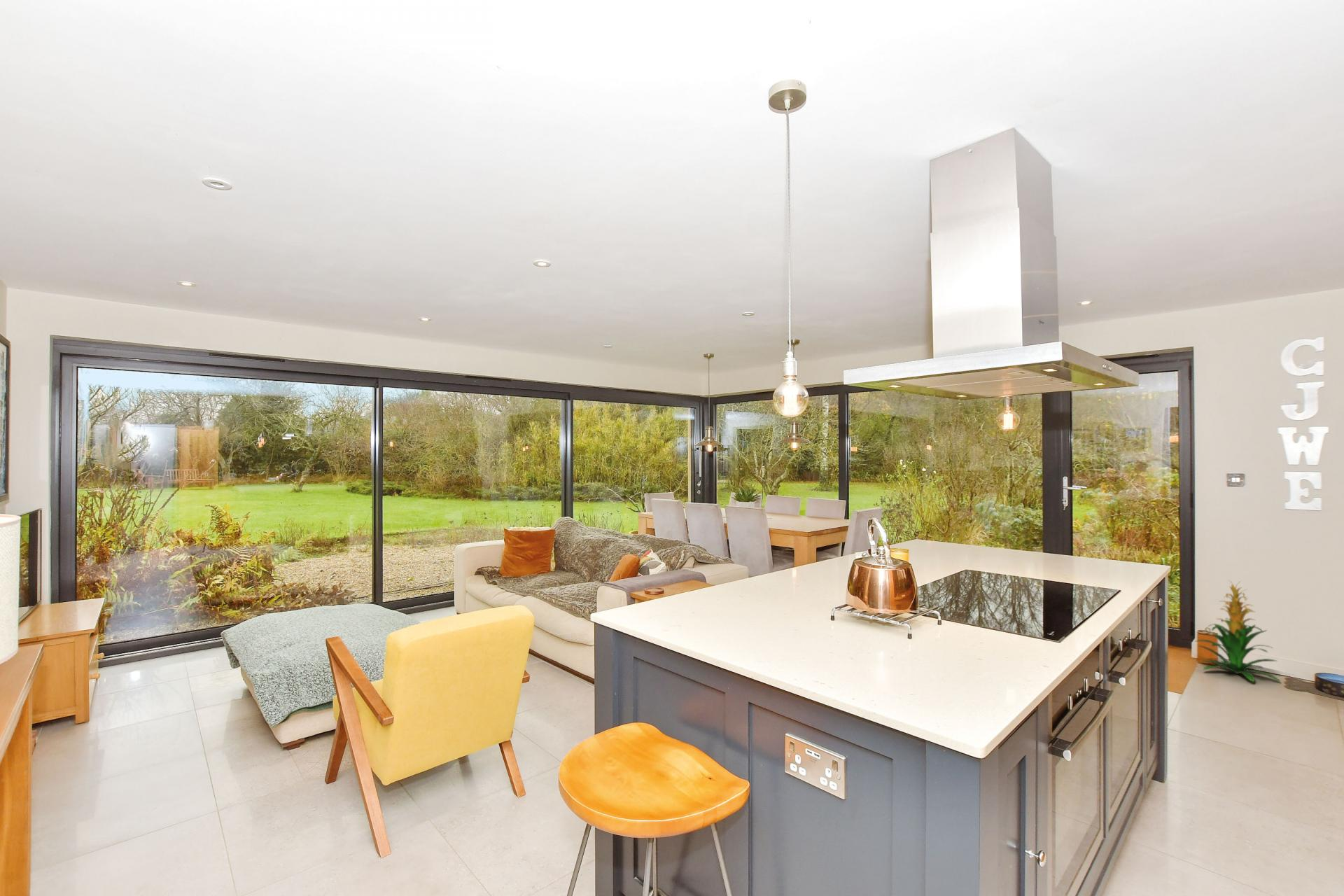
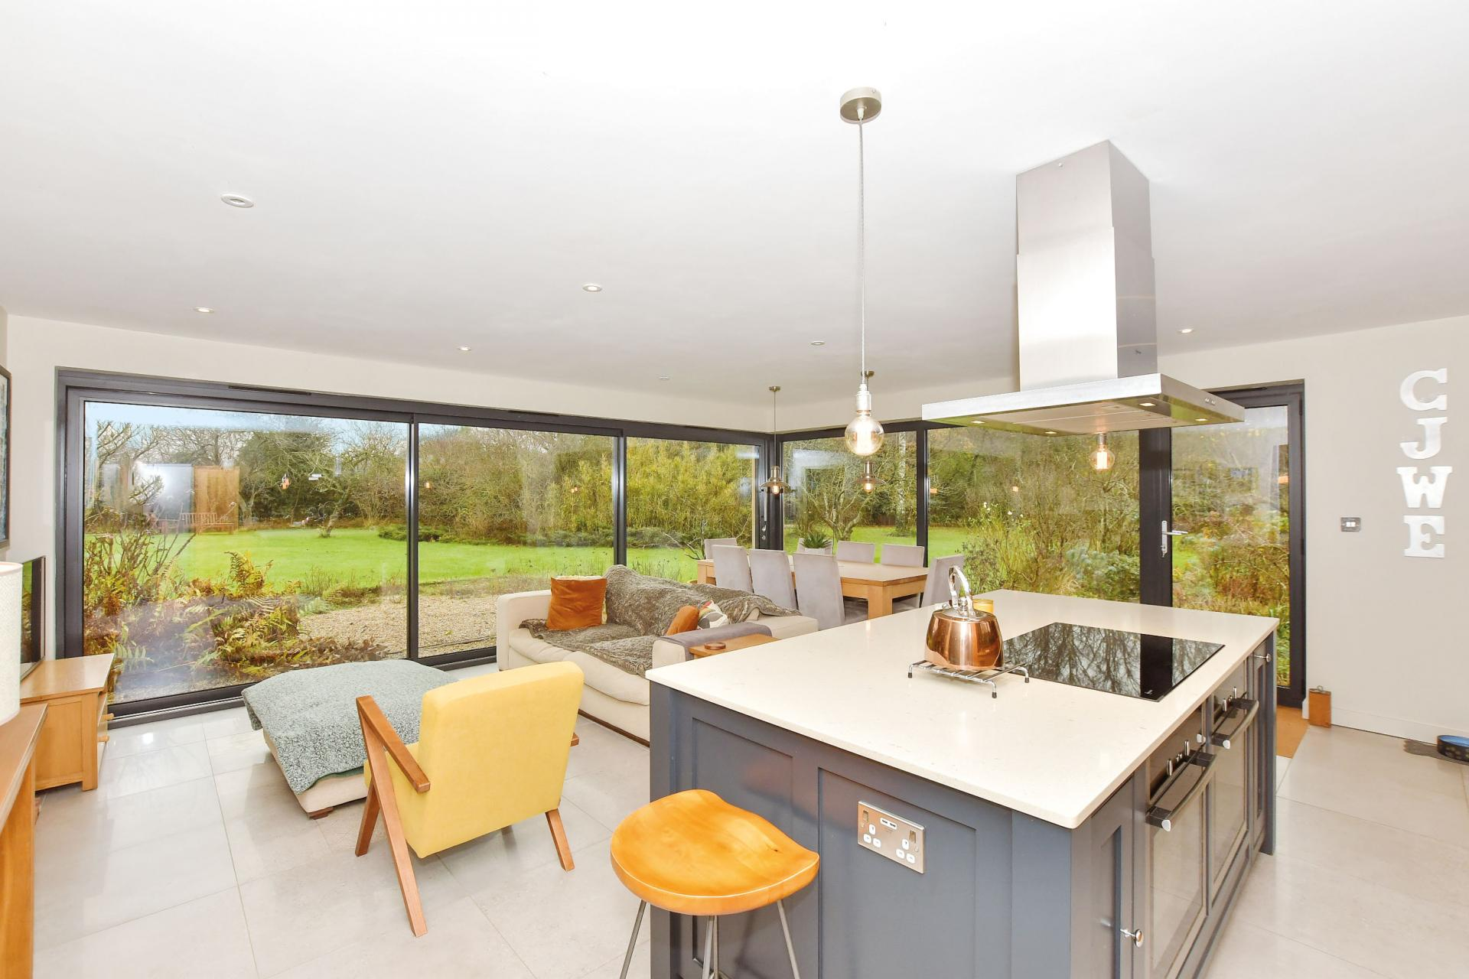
- indoor plant [1194,580,1282,682]
